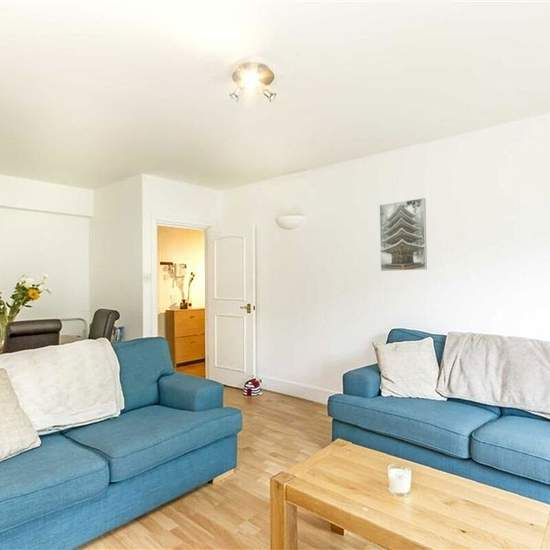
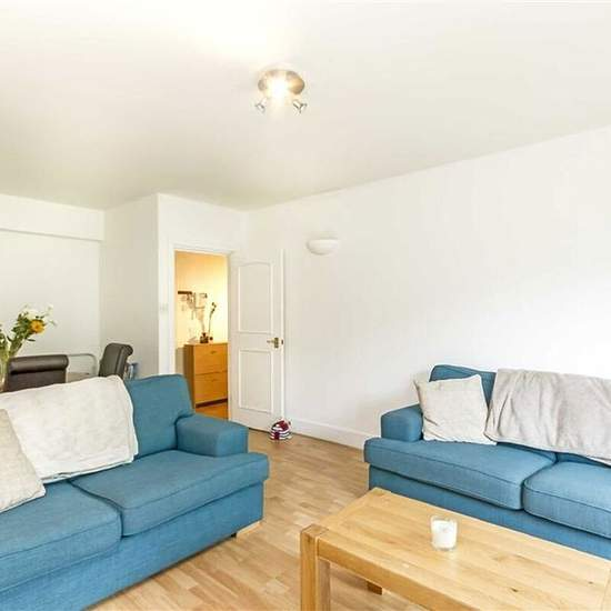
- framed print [379,197,428,272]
